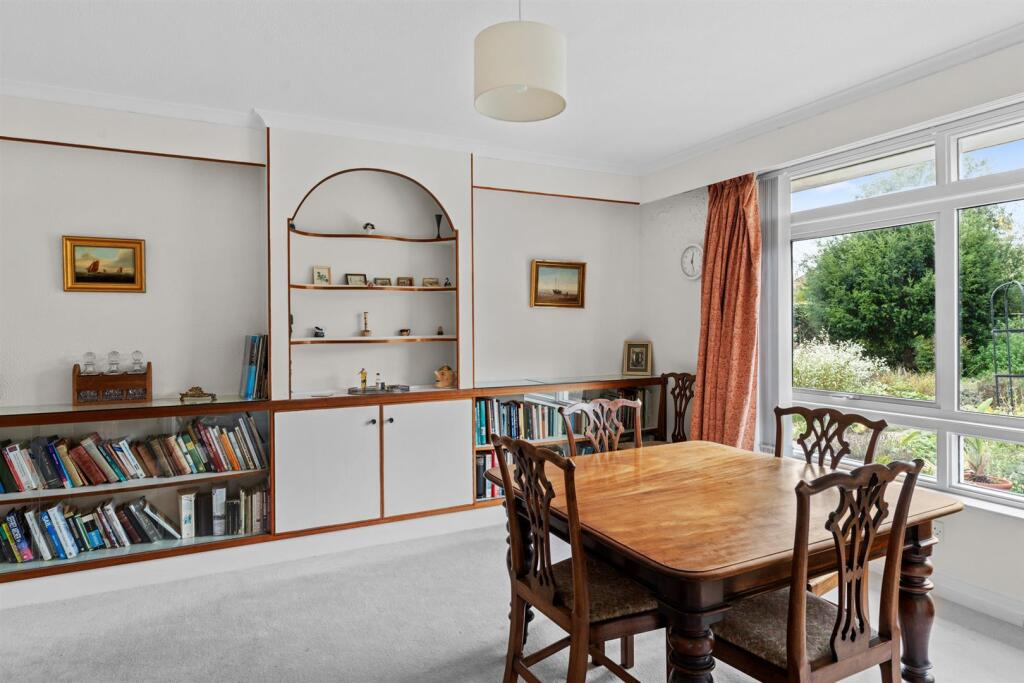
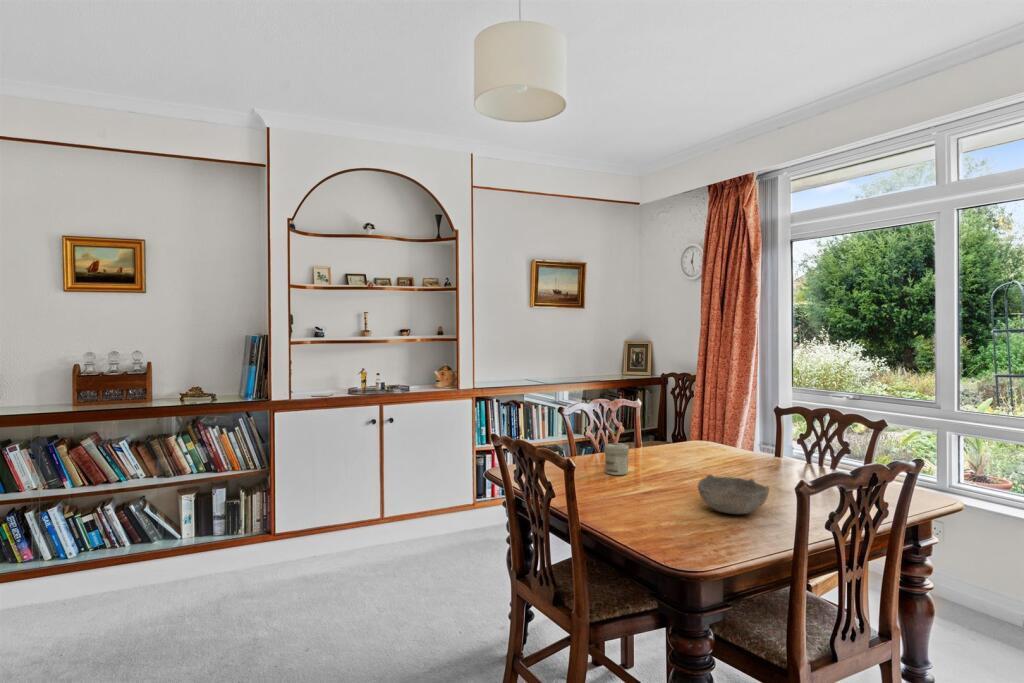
+ jar [603,442,630,476]
+ bowl [697,473,770,515]
